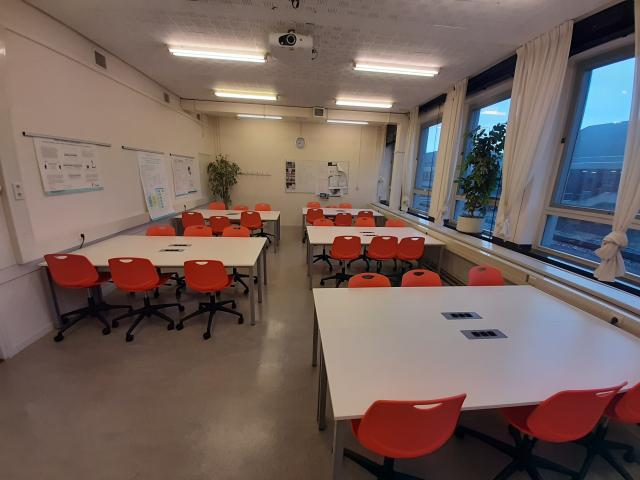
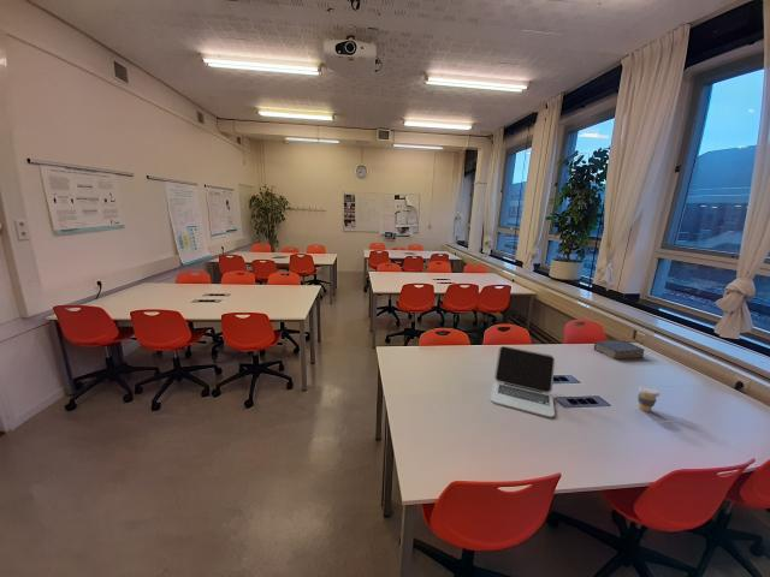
+ book [593,339,645,361]
+ laptop [490,345,556,418]
+ coffee cup [636,385,661,414]
